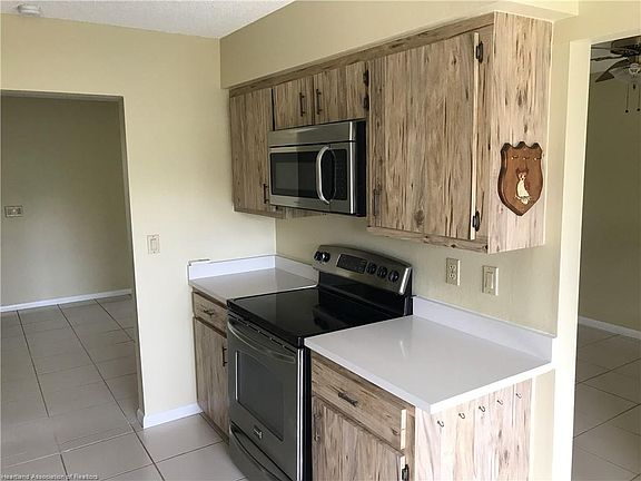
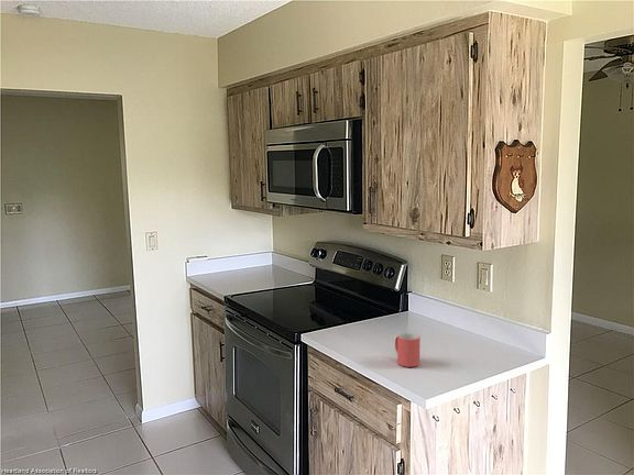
+ mug [394,332,422,368]
